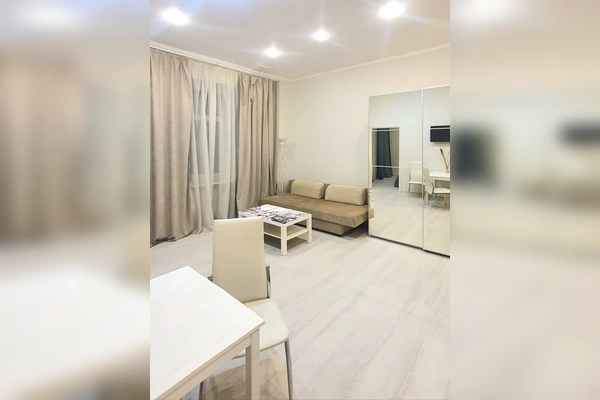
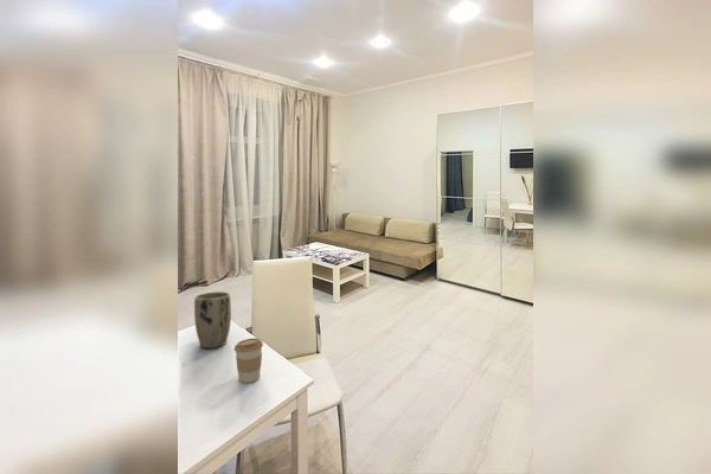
+ coffee cup [233,337,264,384]
+ plant pot [193,290,232,350]
